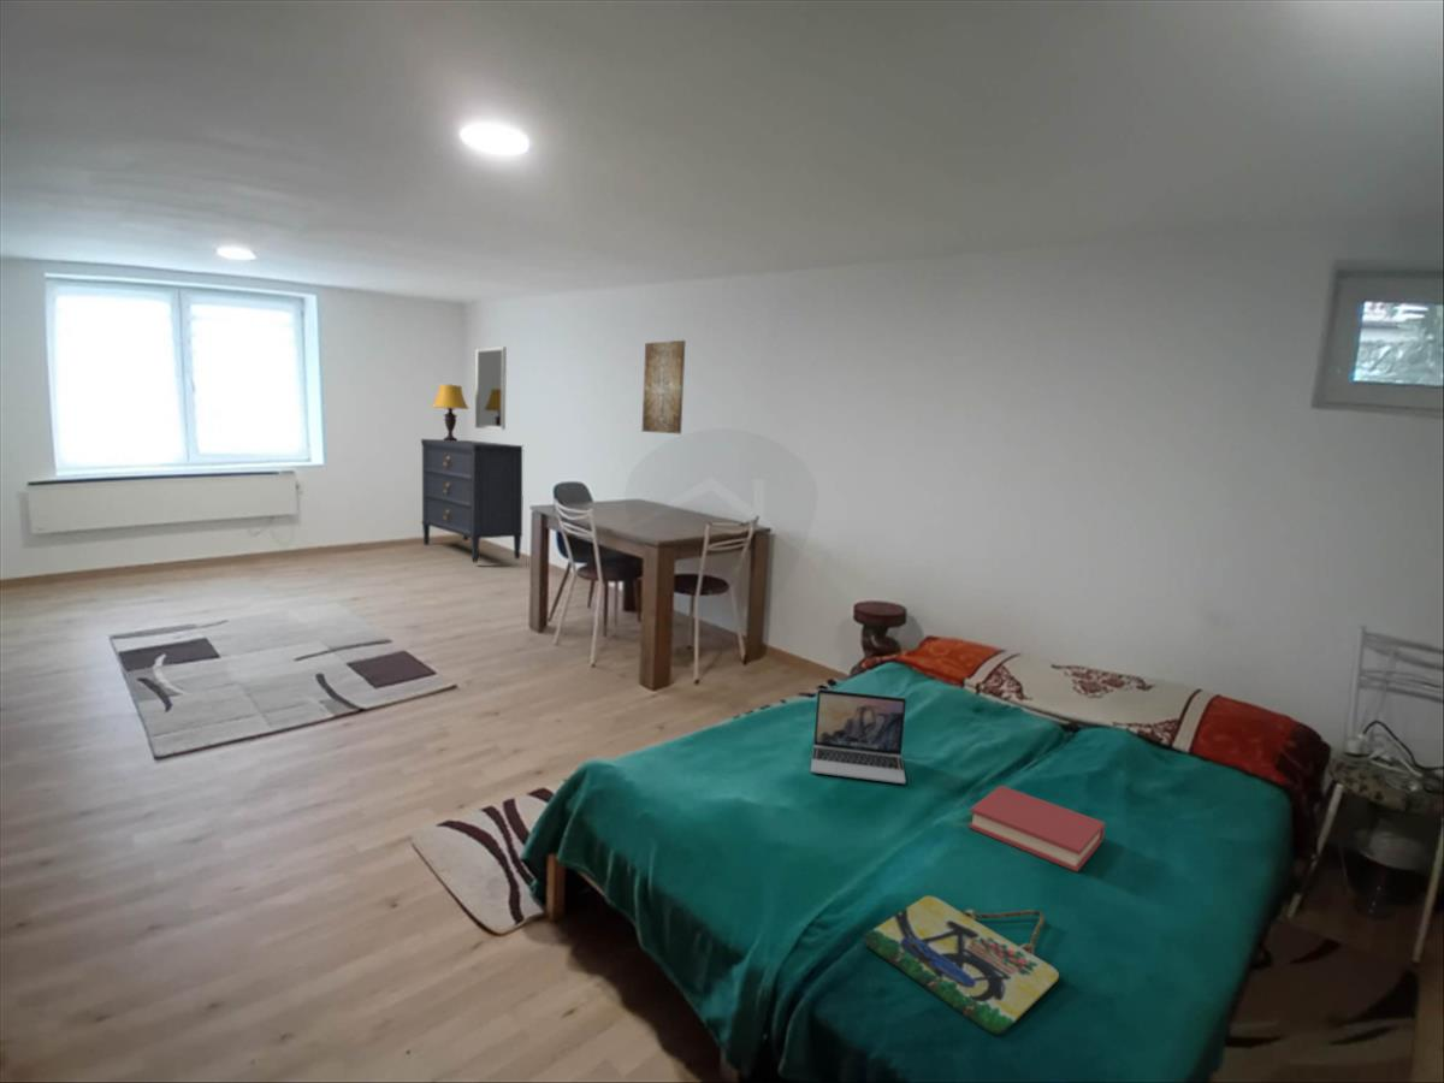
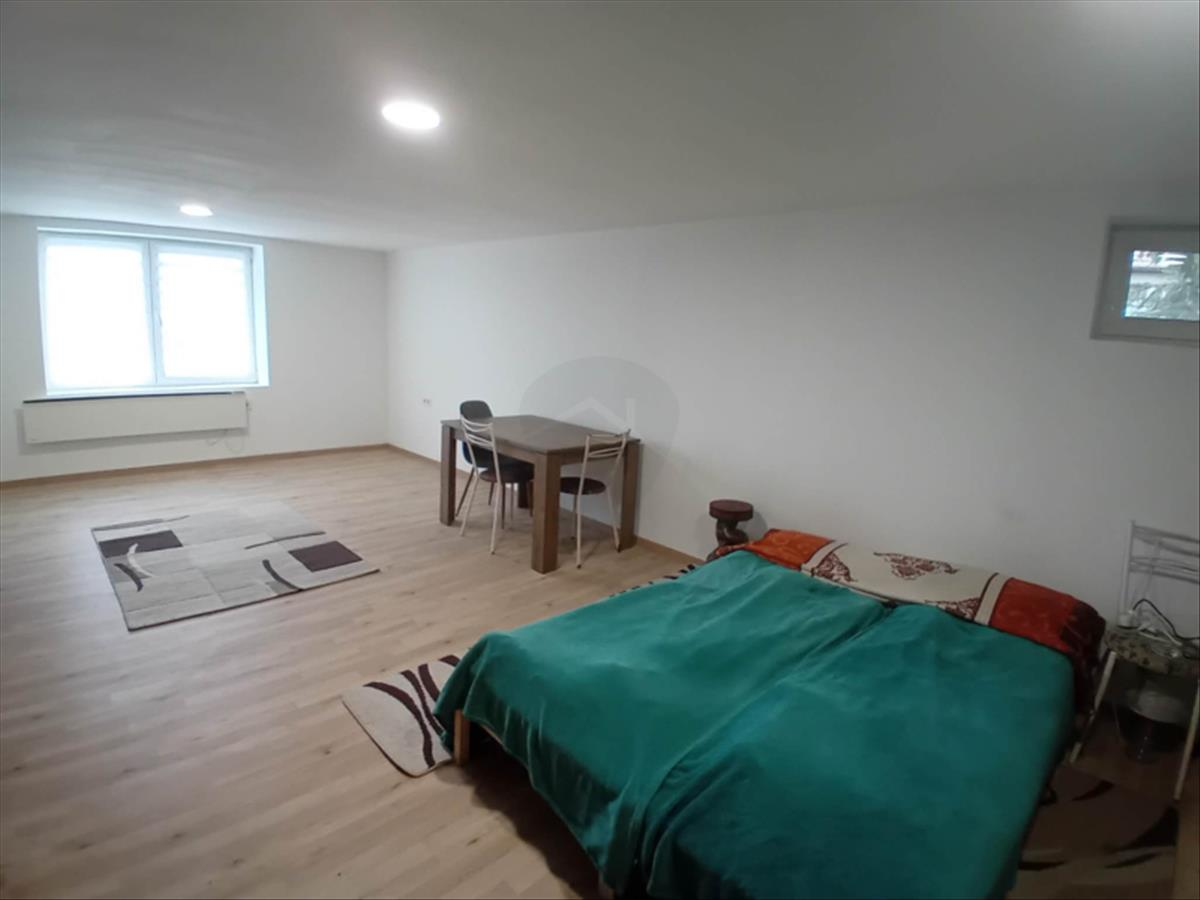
- home sign [863,895,1060,1036]
- home mirror [474,345,508,431]
- table lamp [431,384,469,440]
- hardback book [967,785,1106,872]
- wall art [641,339,687,436]
- laptop [810,688,907,785]
- dresser [420,438,523,564]
